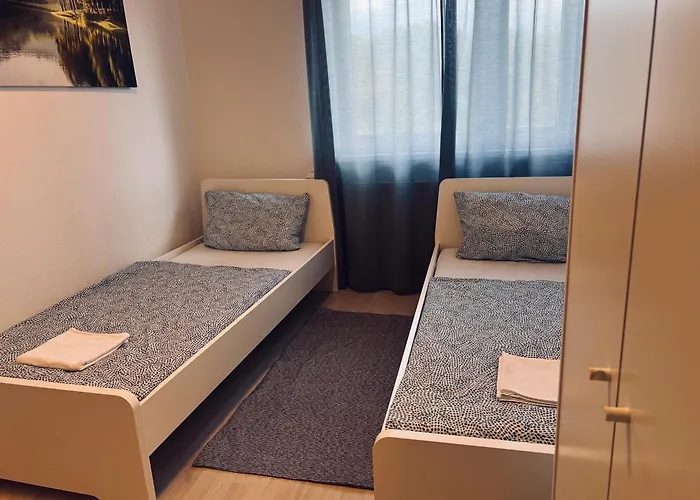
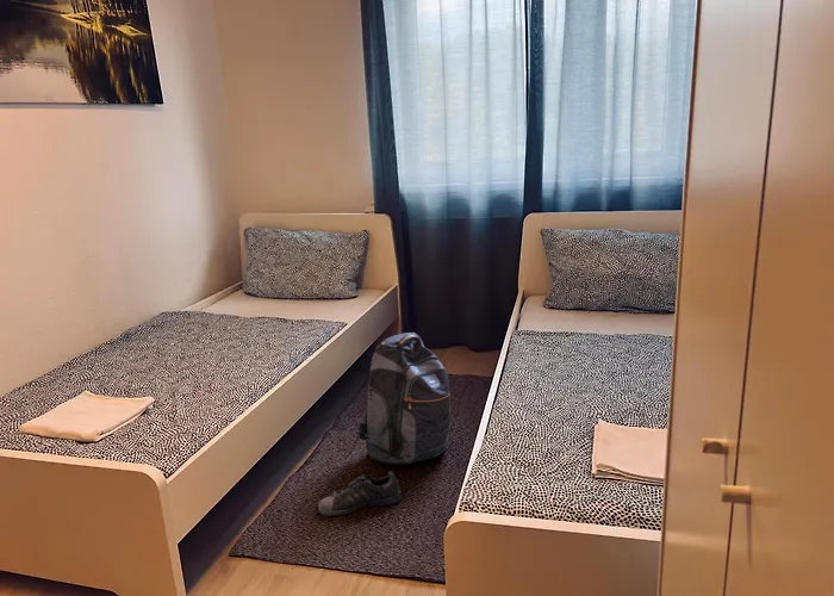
+ shoe [317,470,403,517]
+ backpack [356,331,453,466]
